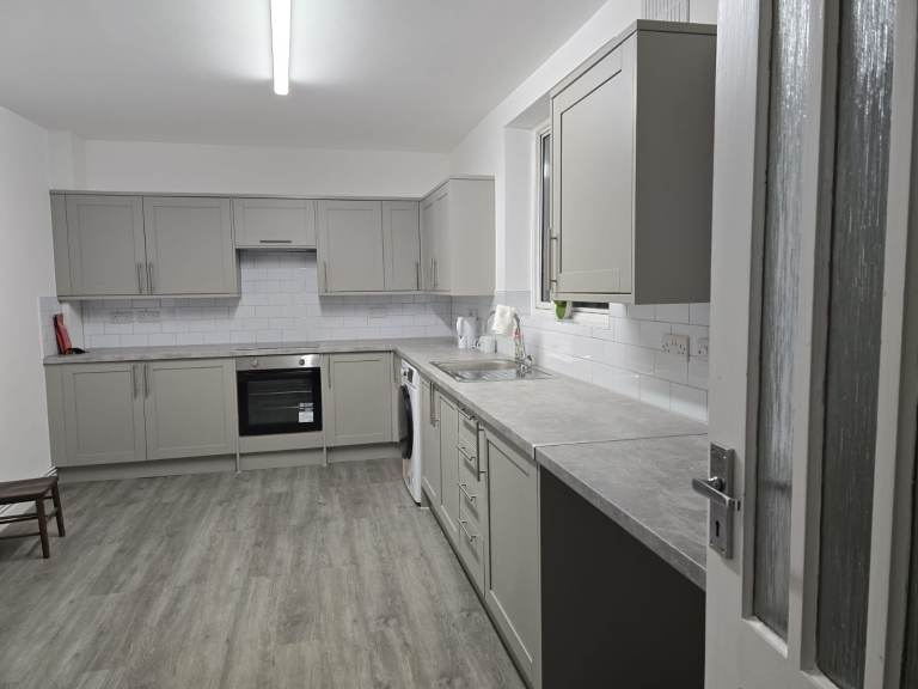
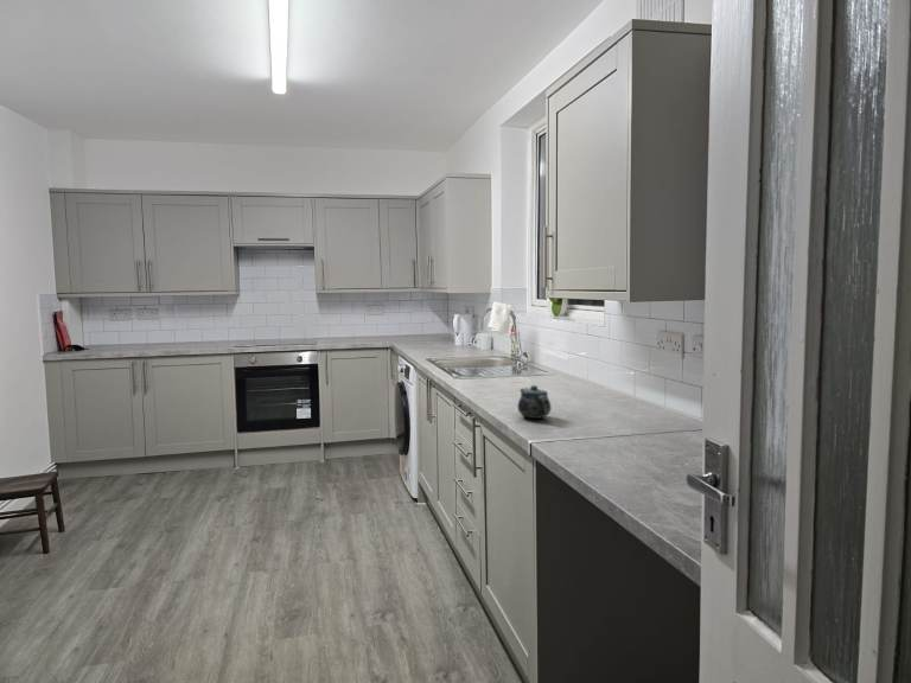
+ chinaware [516,384,552,420]
